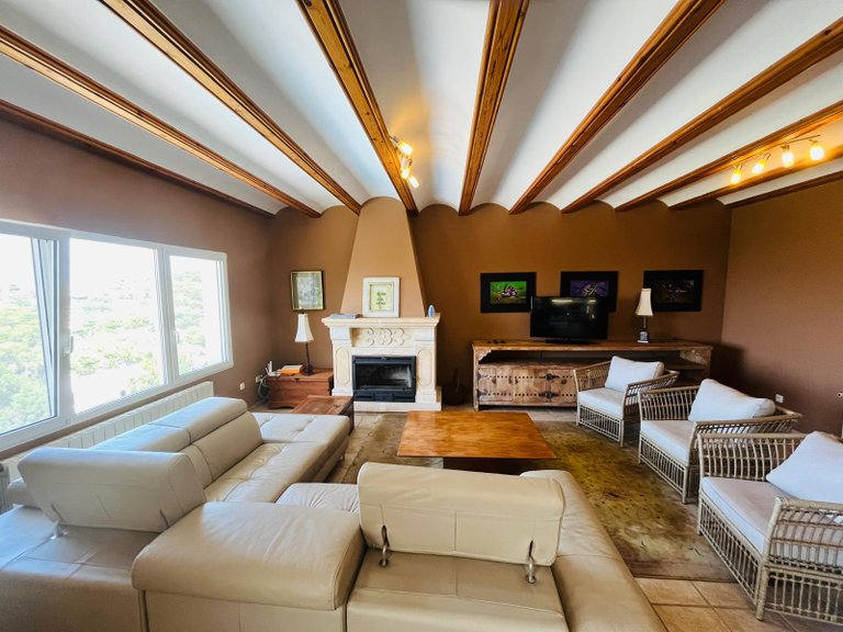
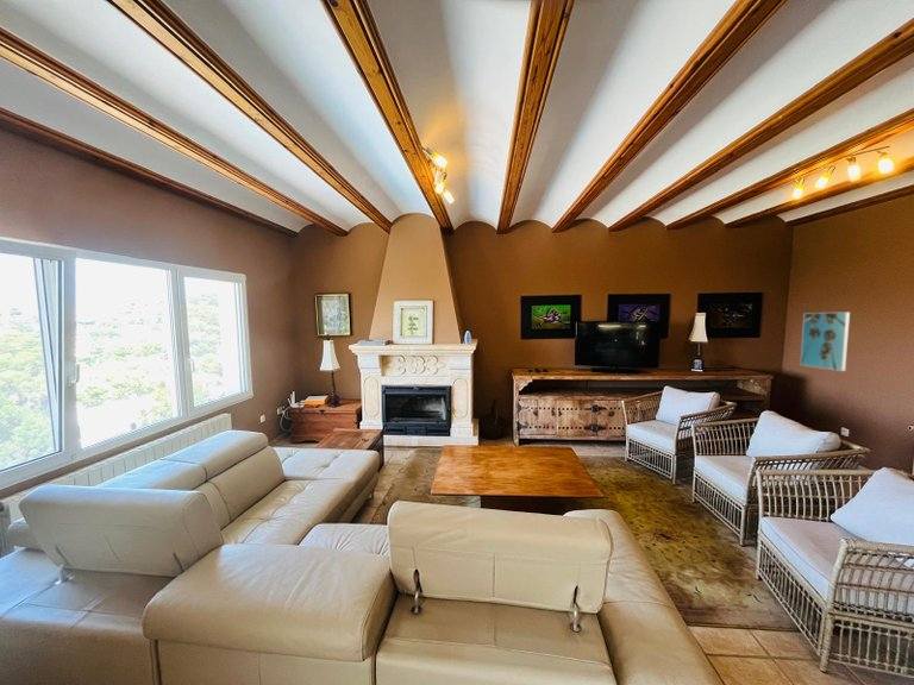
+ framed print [800,312,851,372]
